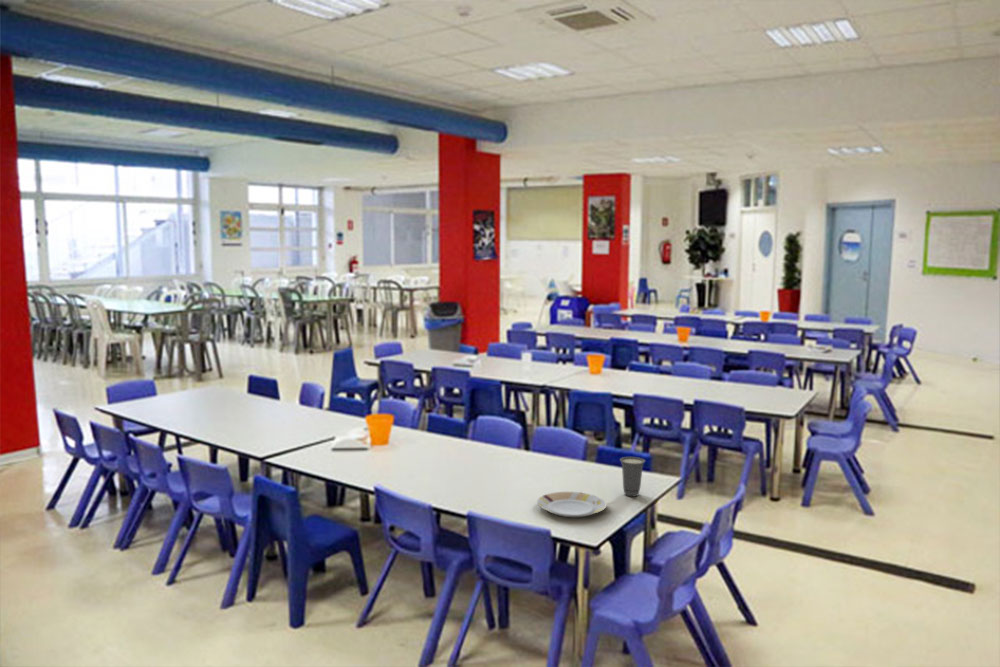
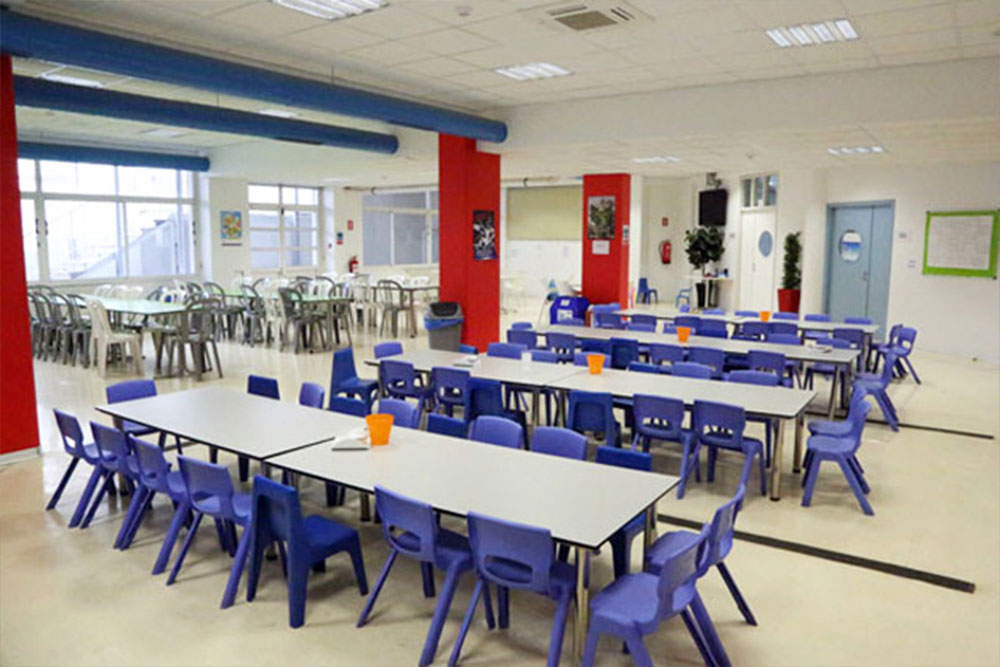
- cup [619,456,646,497]
- plate [536,491,607,518]
